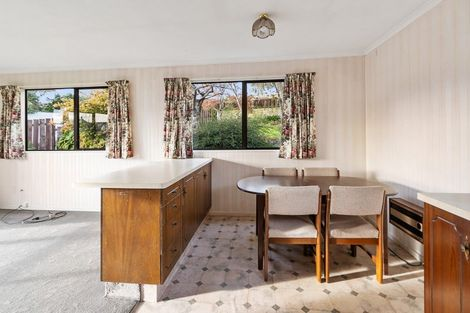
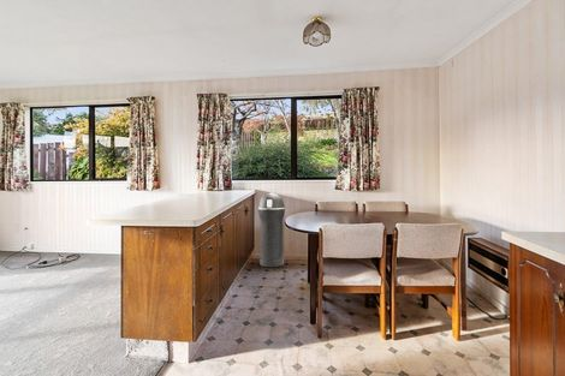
+ trash can [257,191,286,268]
